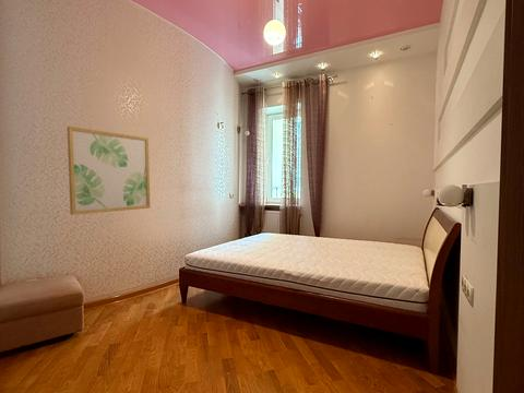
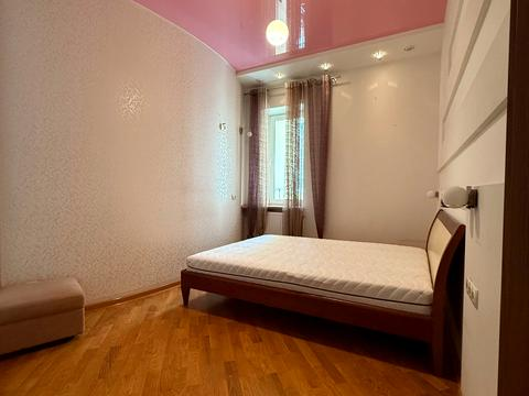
- wall art [67,126,151,216]
